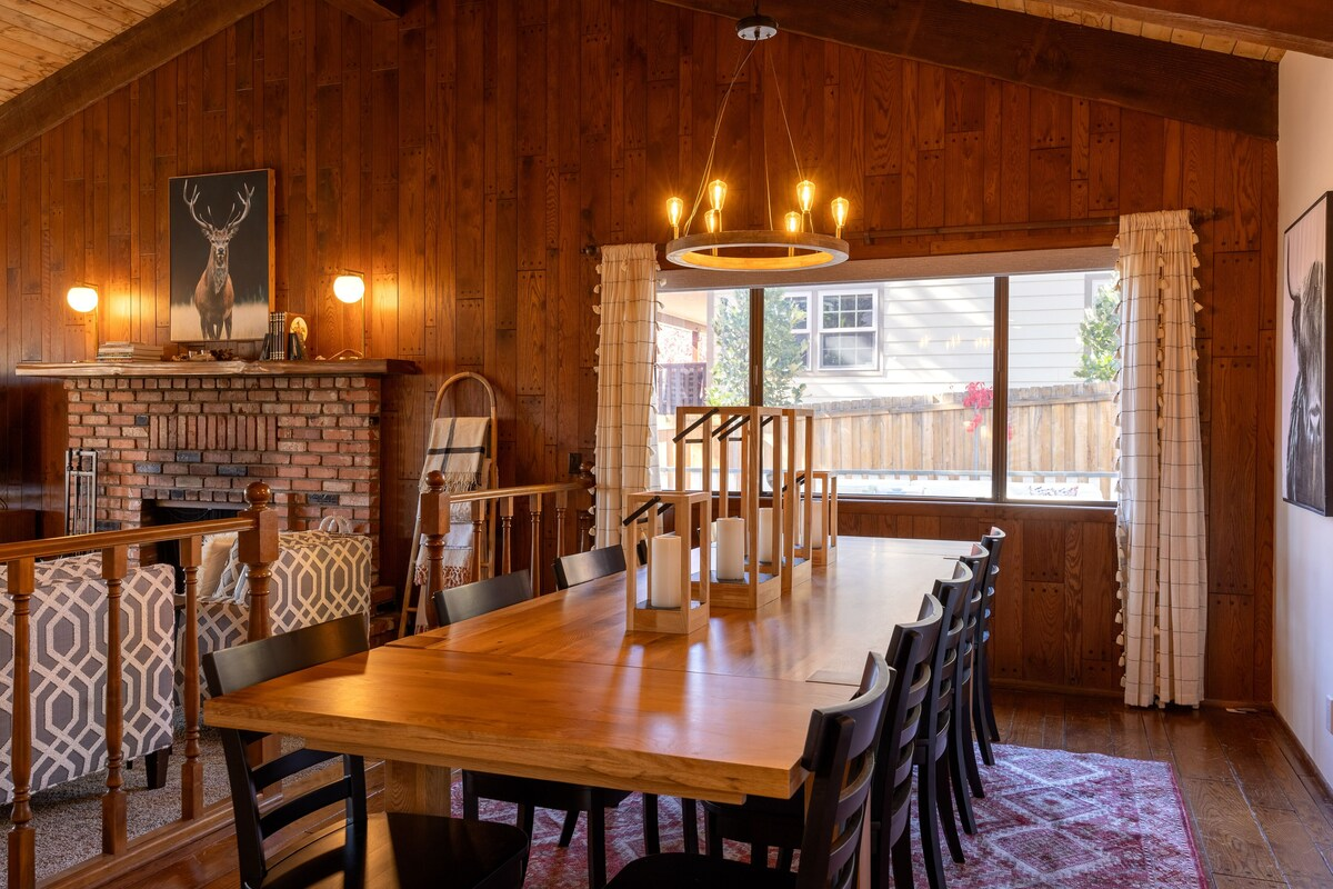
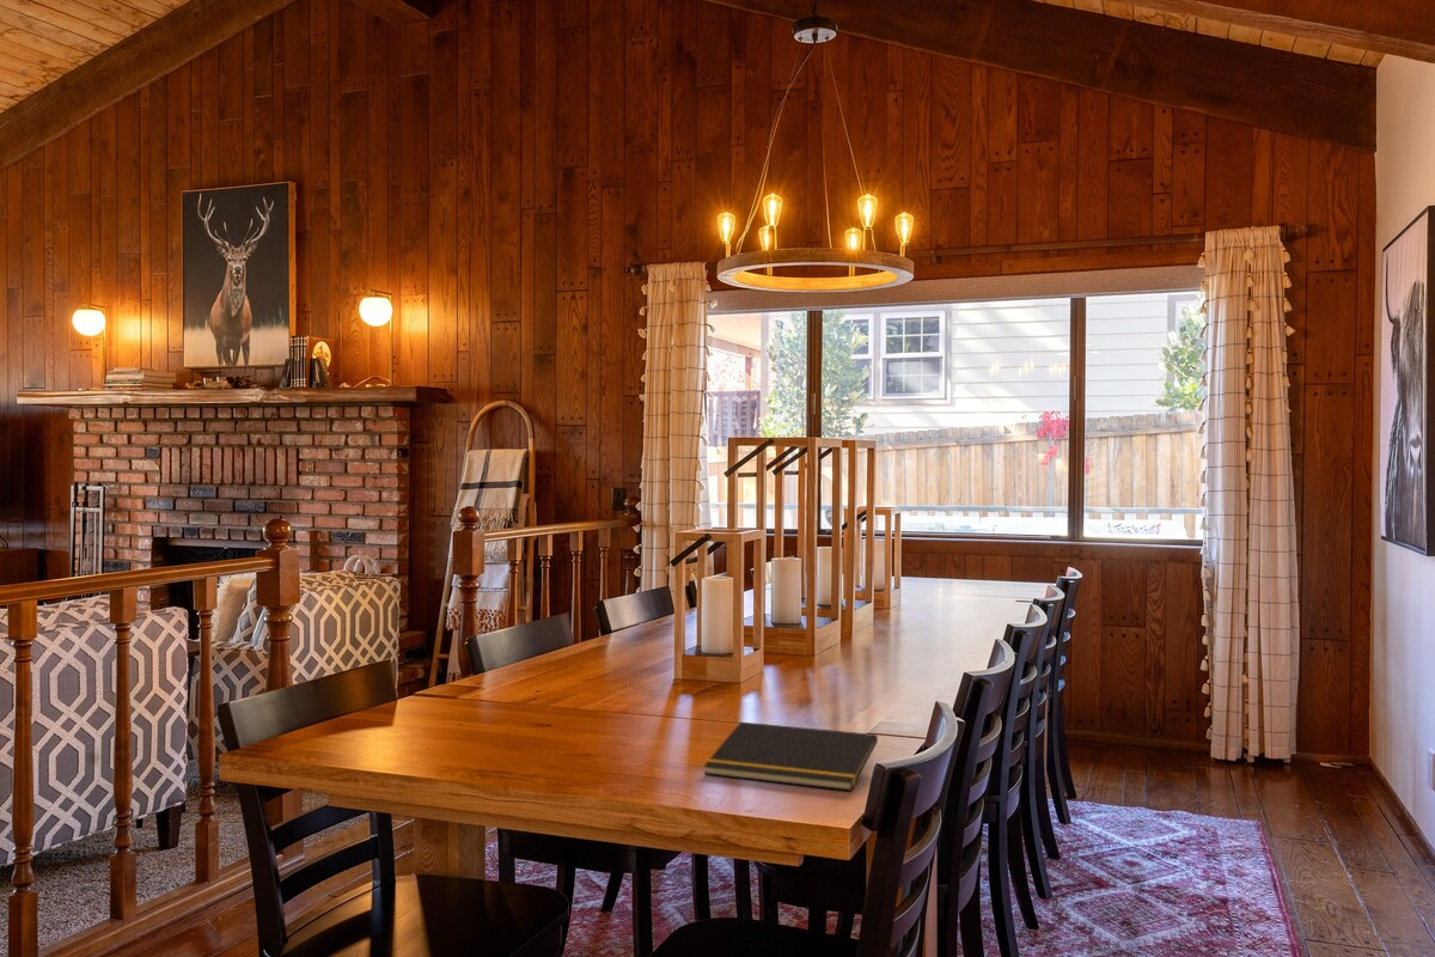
+ notepad [703,720,879,792]
